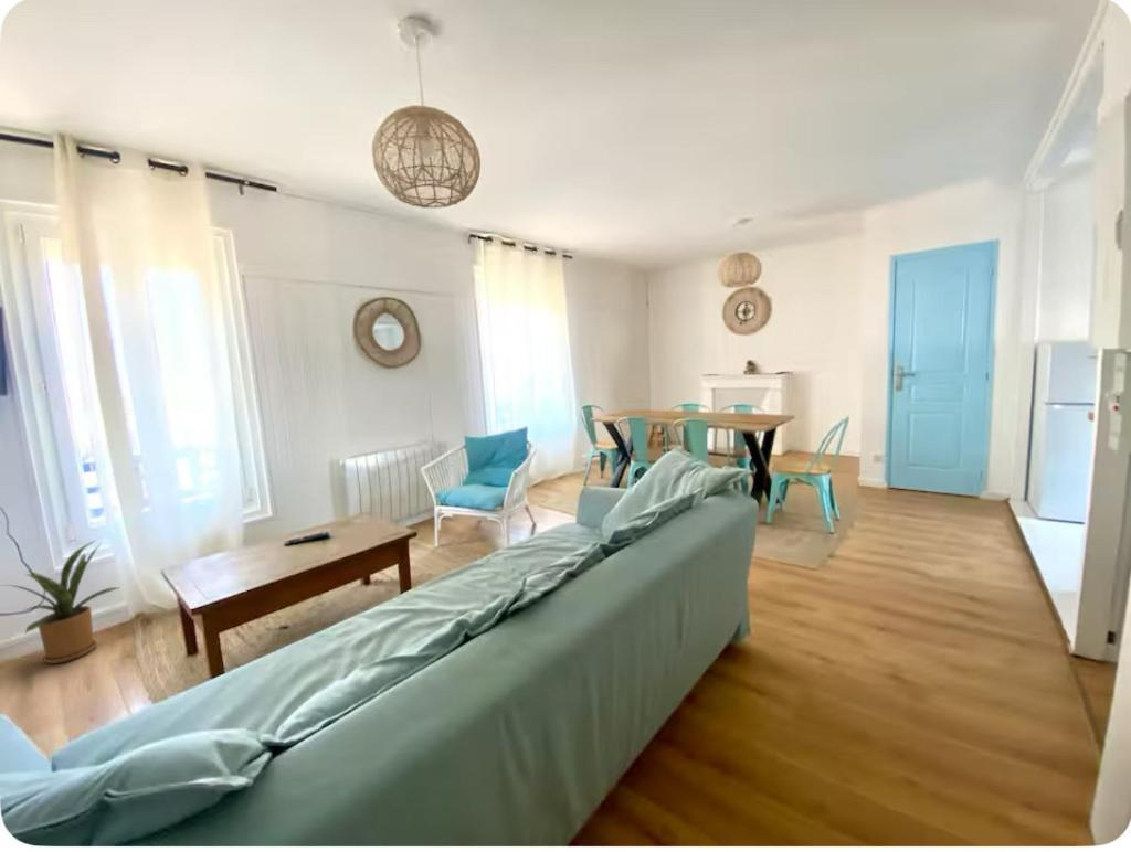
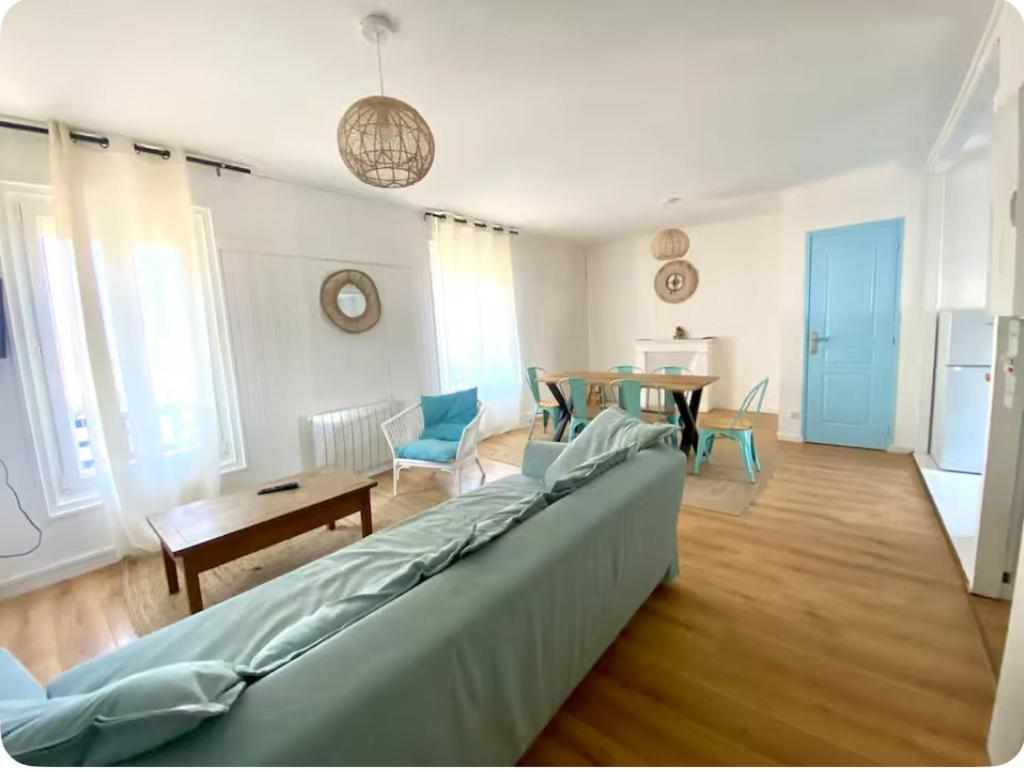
- house plant [0,539,119,664]
